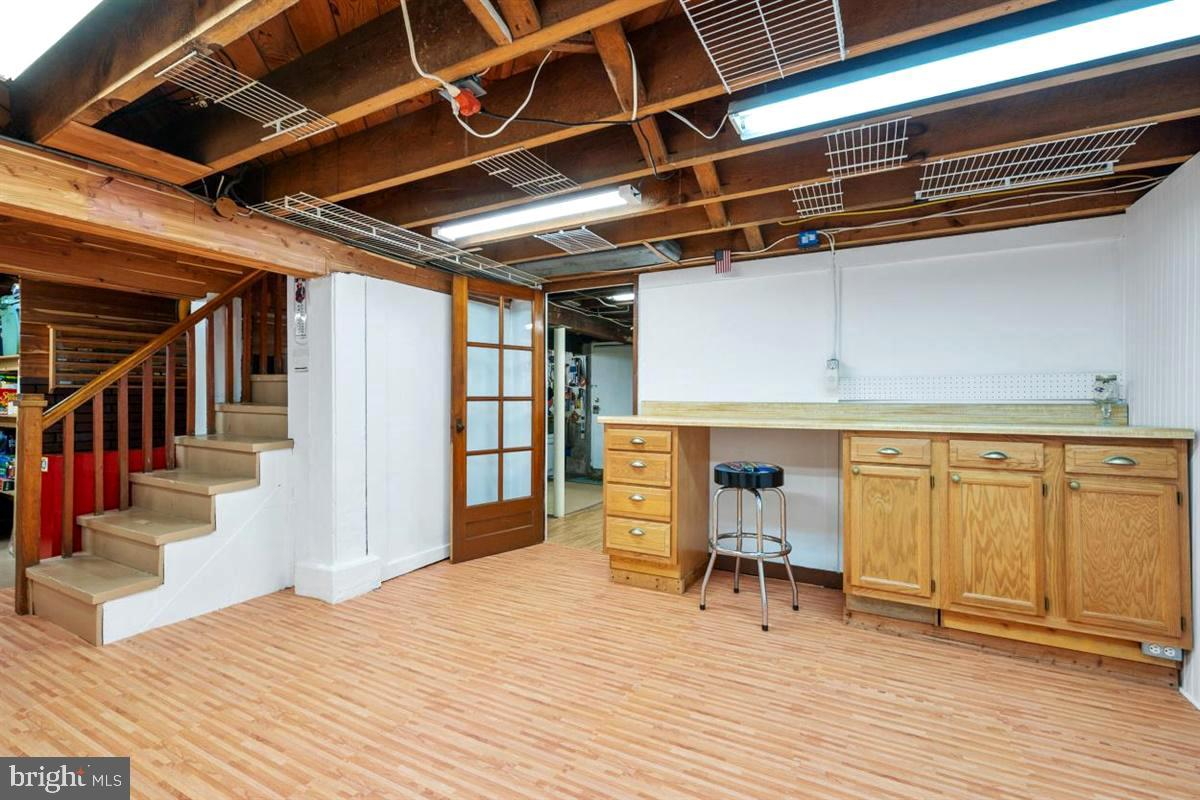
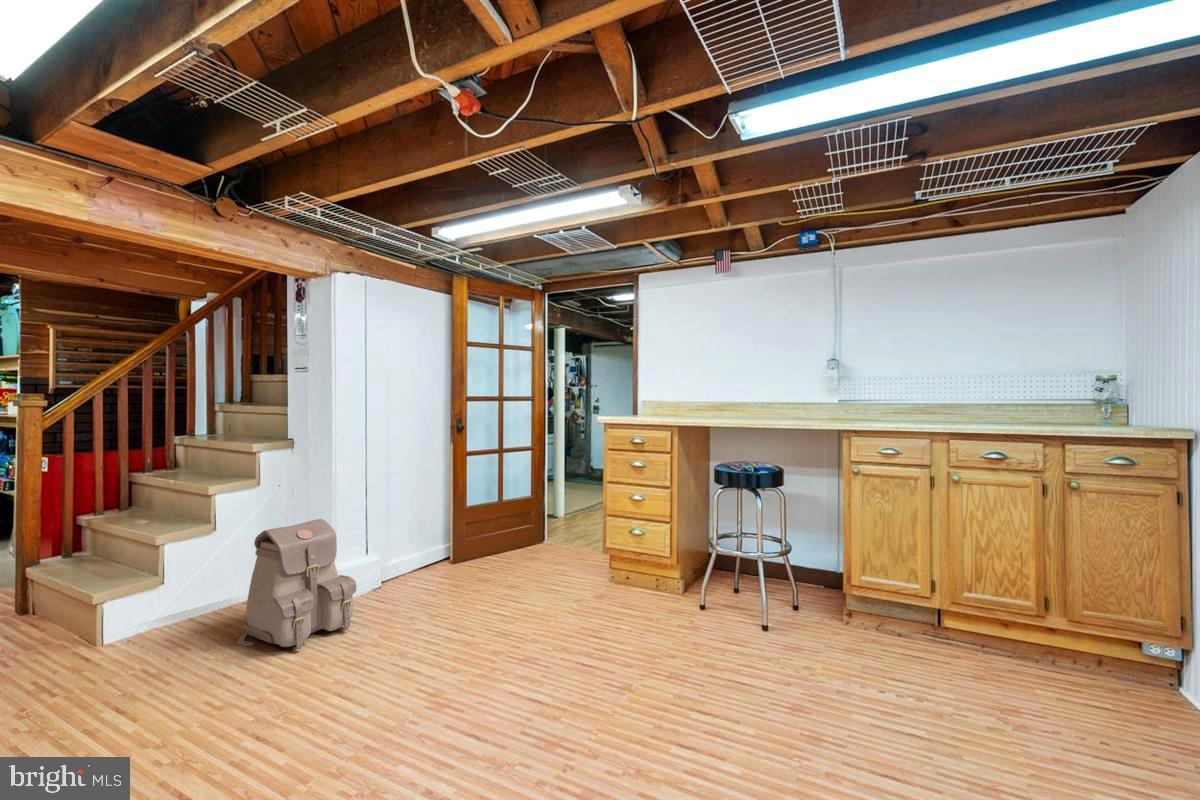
+ backpack [236,518,357,651]
